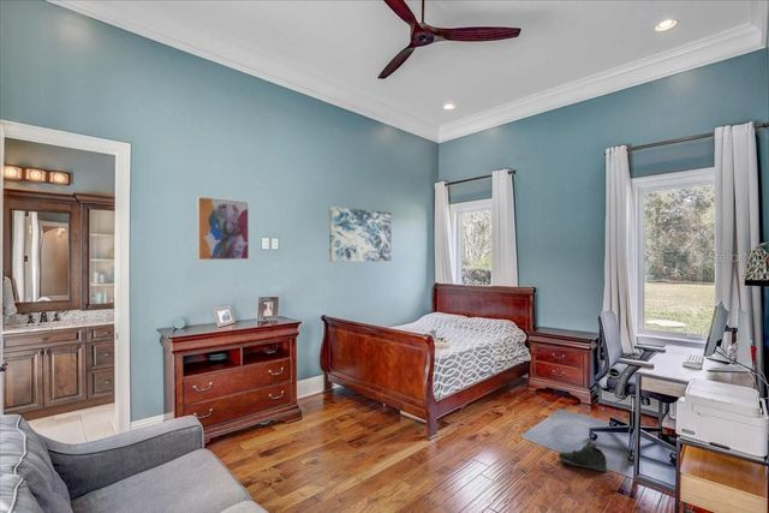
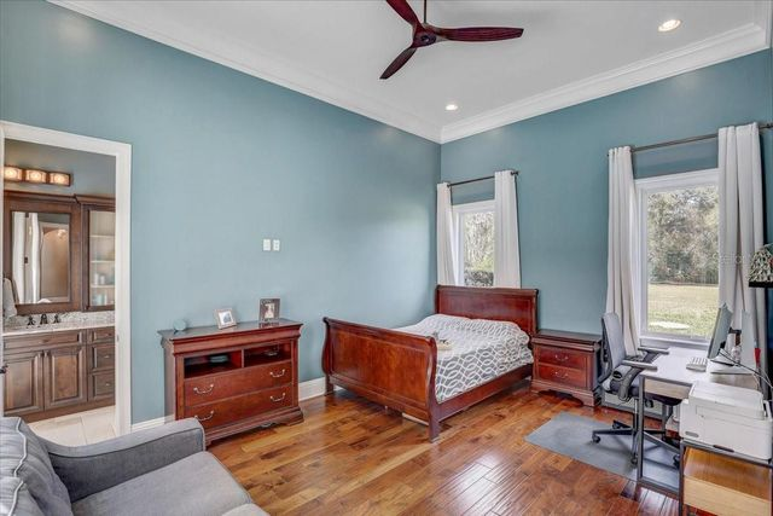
- sneaker [558,441,608,472]
- wall art [328,205,393,263]
- wall art [196,195,250,262]
